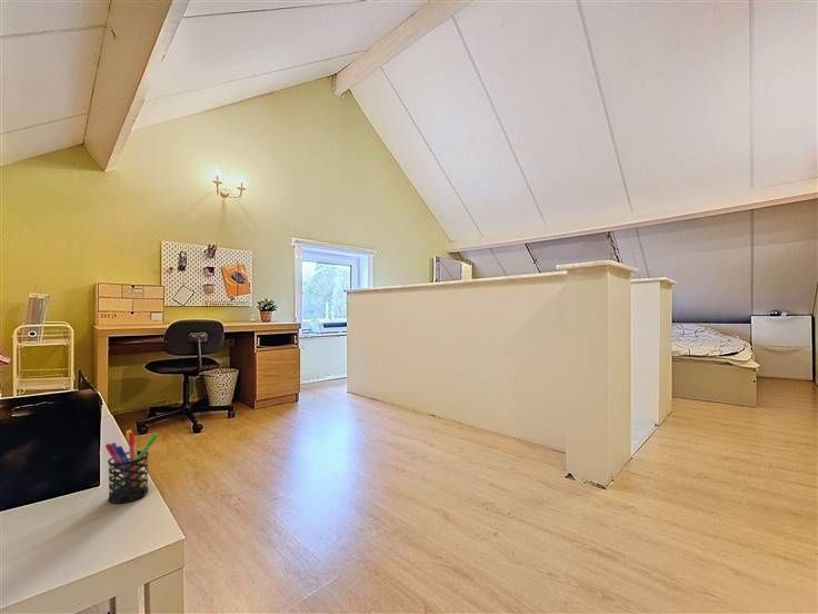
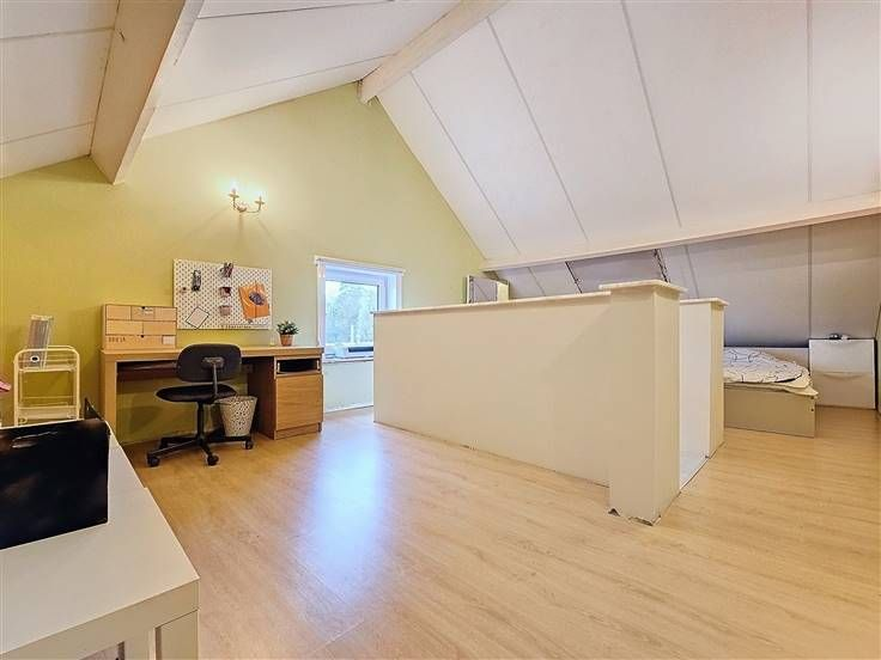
- pen holder [104,428,160,505]
